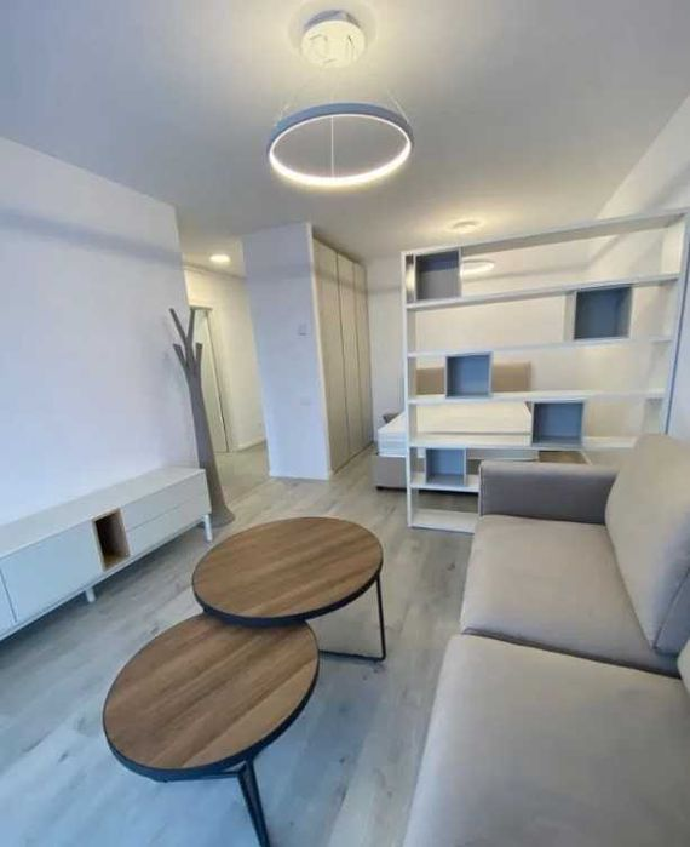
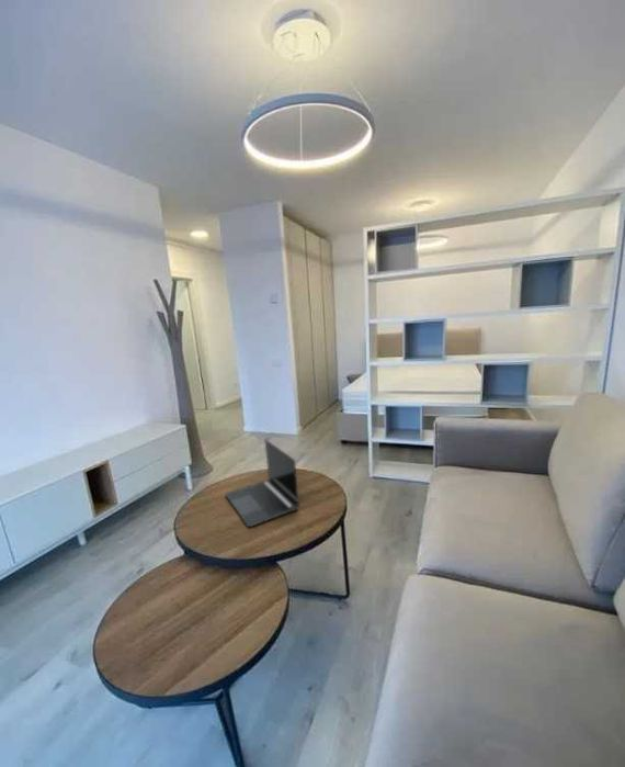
+ laptop [225,438,300,528]
